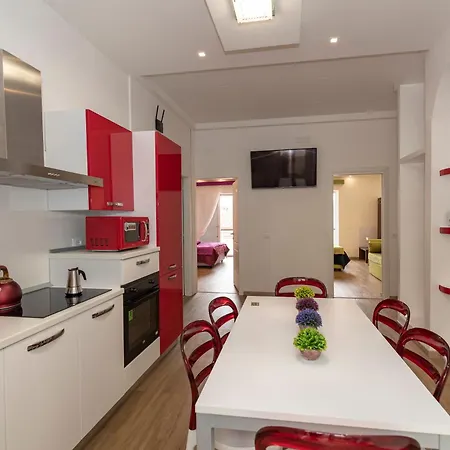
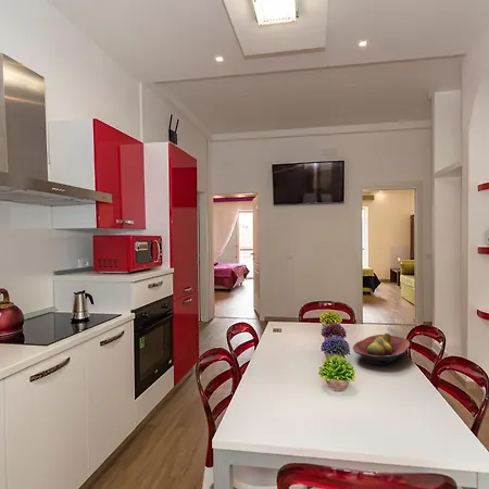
+ fruit bowl [352,331,411,366]
